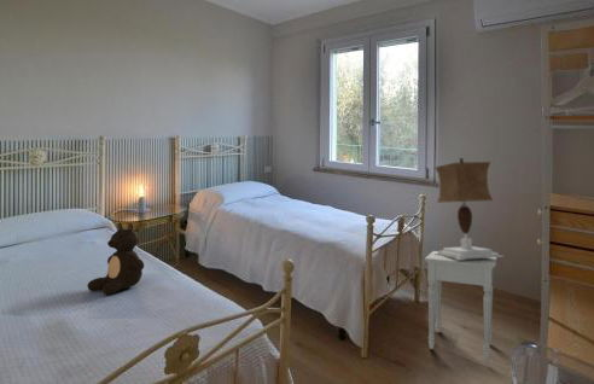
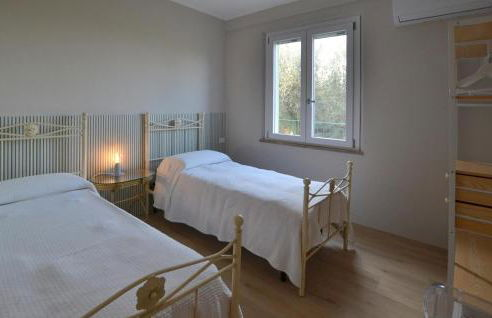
- table lamp [433,157,506,260]
- nightstand [424,250,497,361]
- teddy bear [87,221,145,296]
